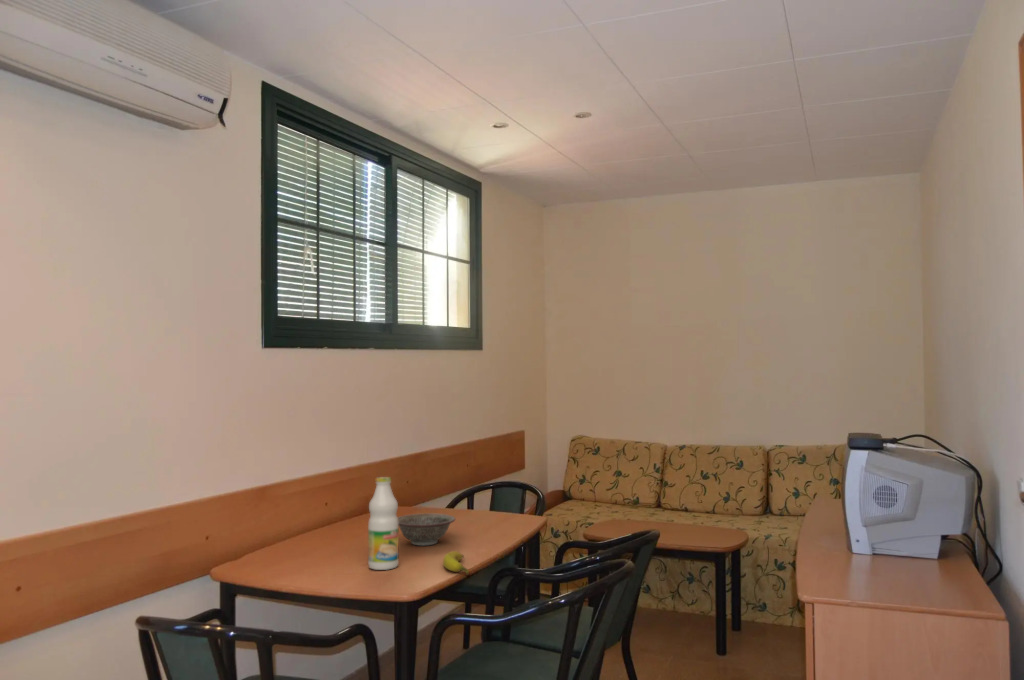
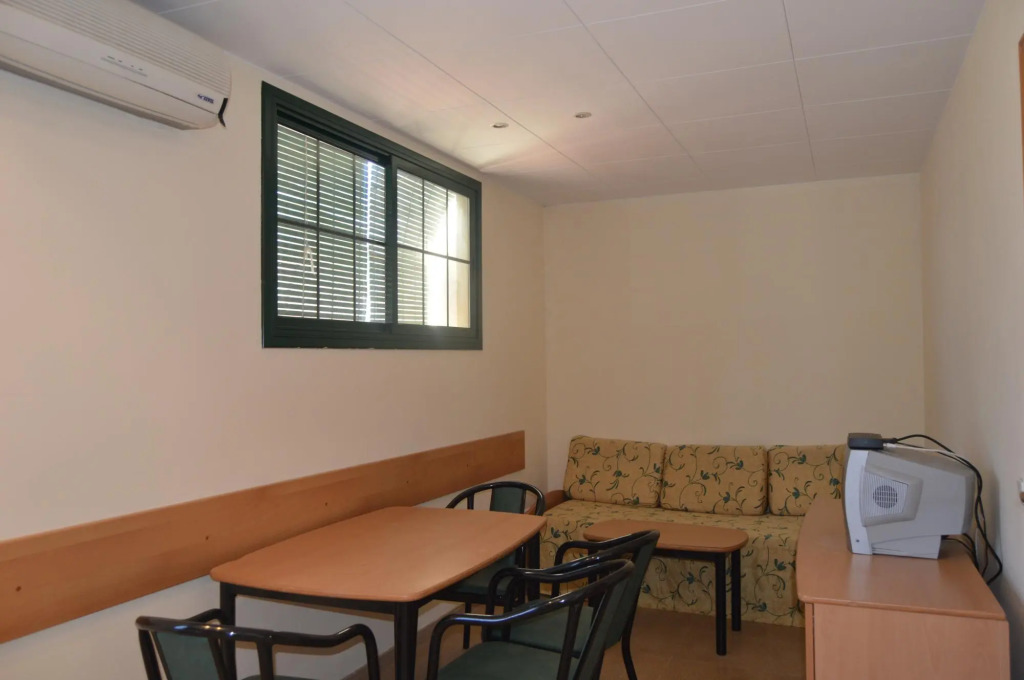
- decorative bowl [397,512,456,547]
- bottle [367,476,399,571]
- banana [442,550,470,577]
